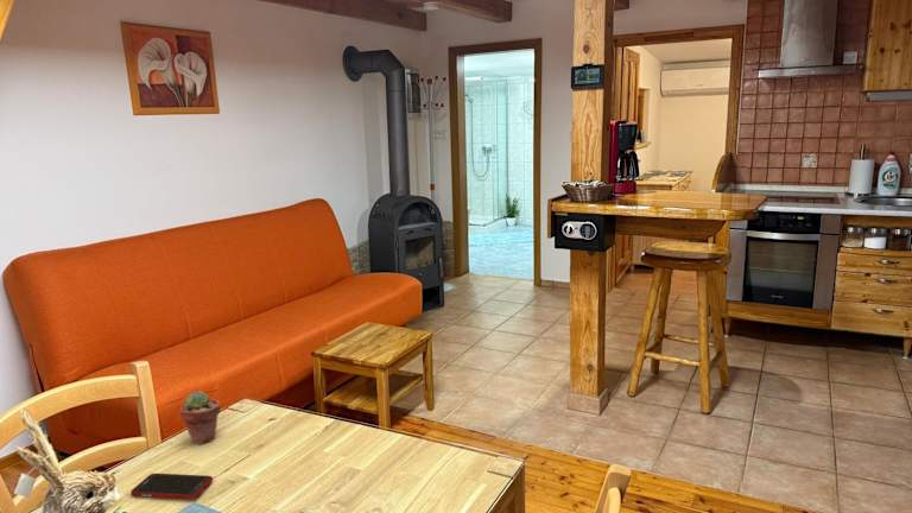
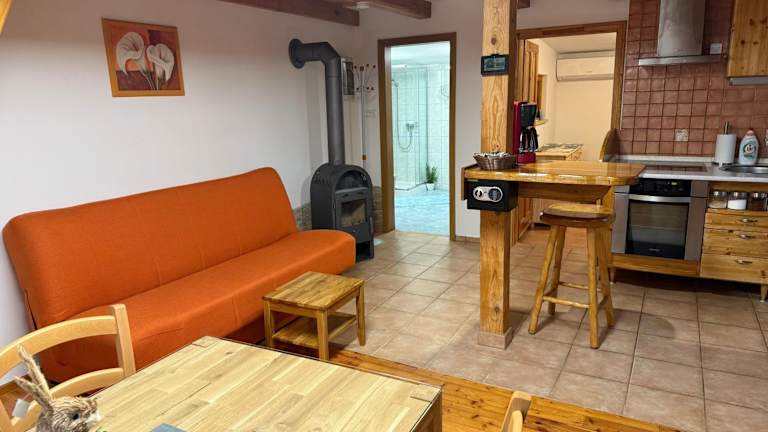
- cell phone [129,473,214,500]
- potted succulent [179,391,221,445]
